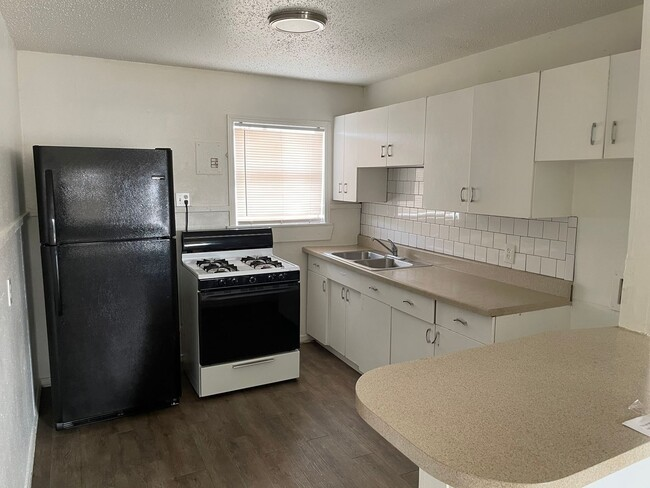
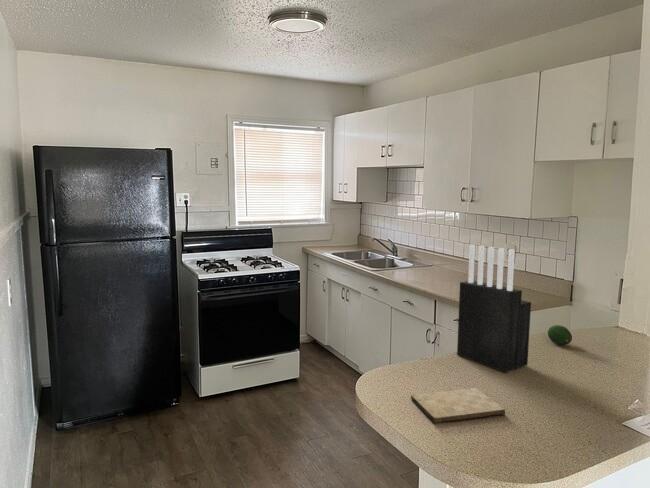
+ fruit [547,324,573,346]
+ knife block [456,244,532,374]
+ cutting board [410,387,506,424]
